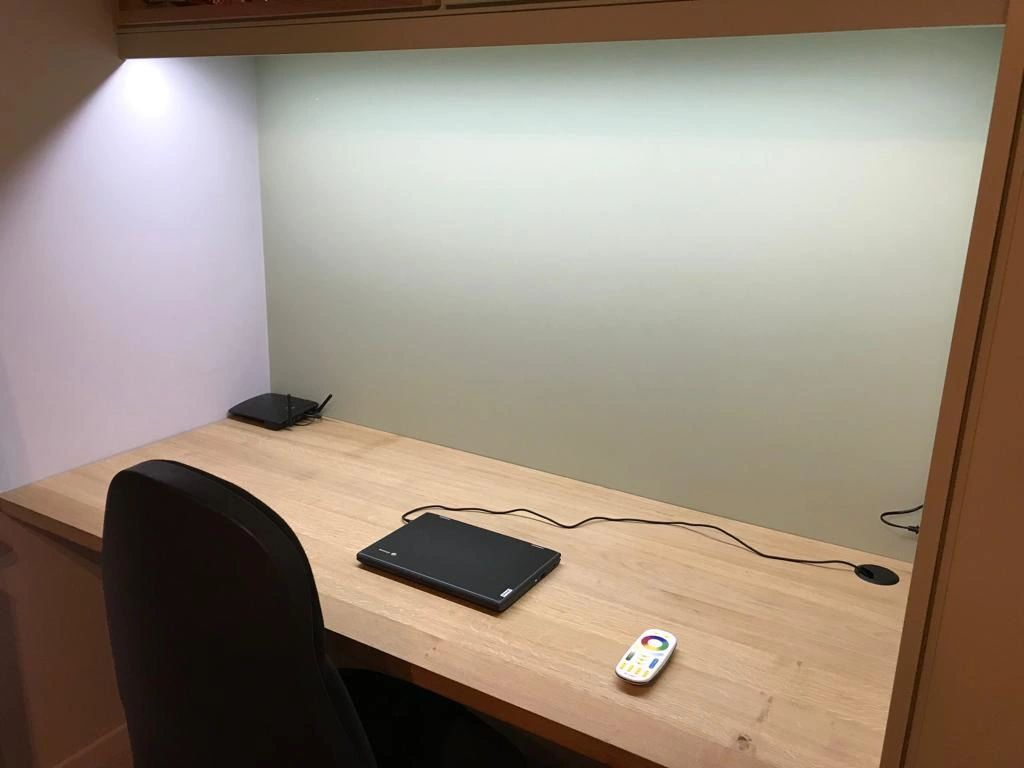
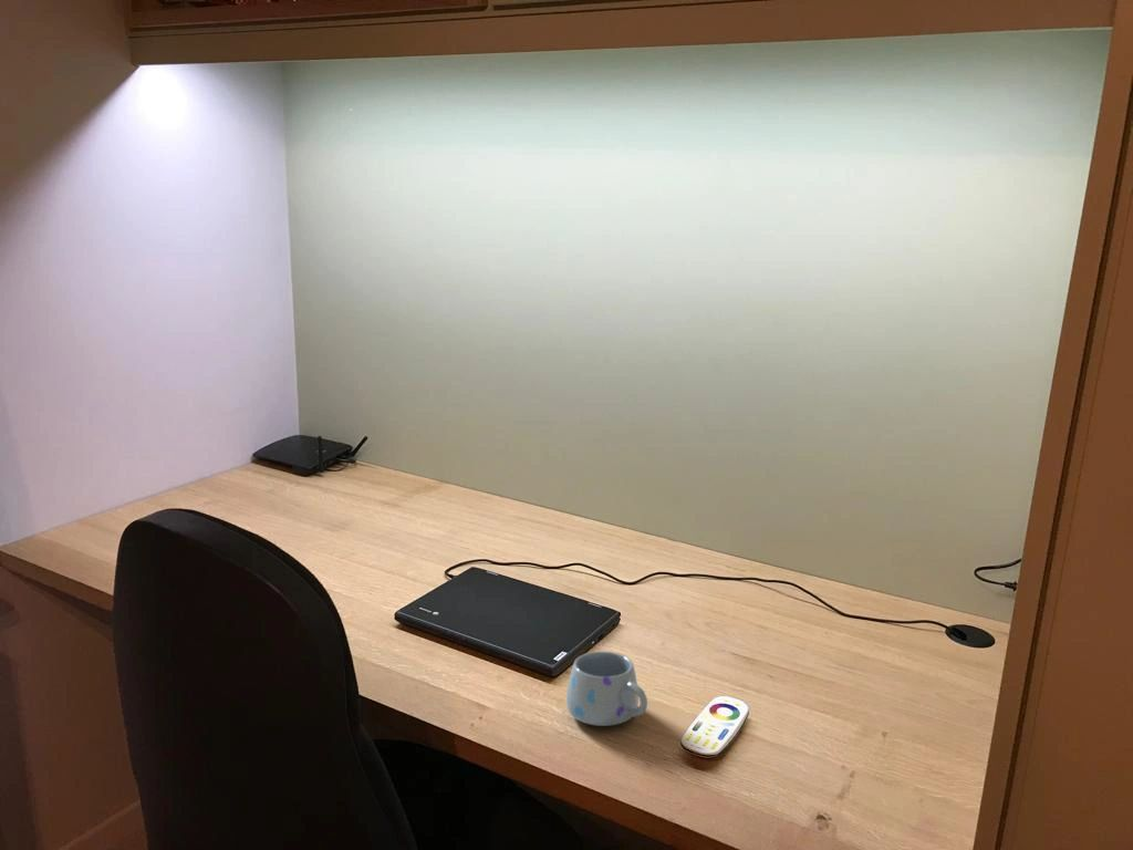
+ mug [565,651,648,727]
